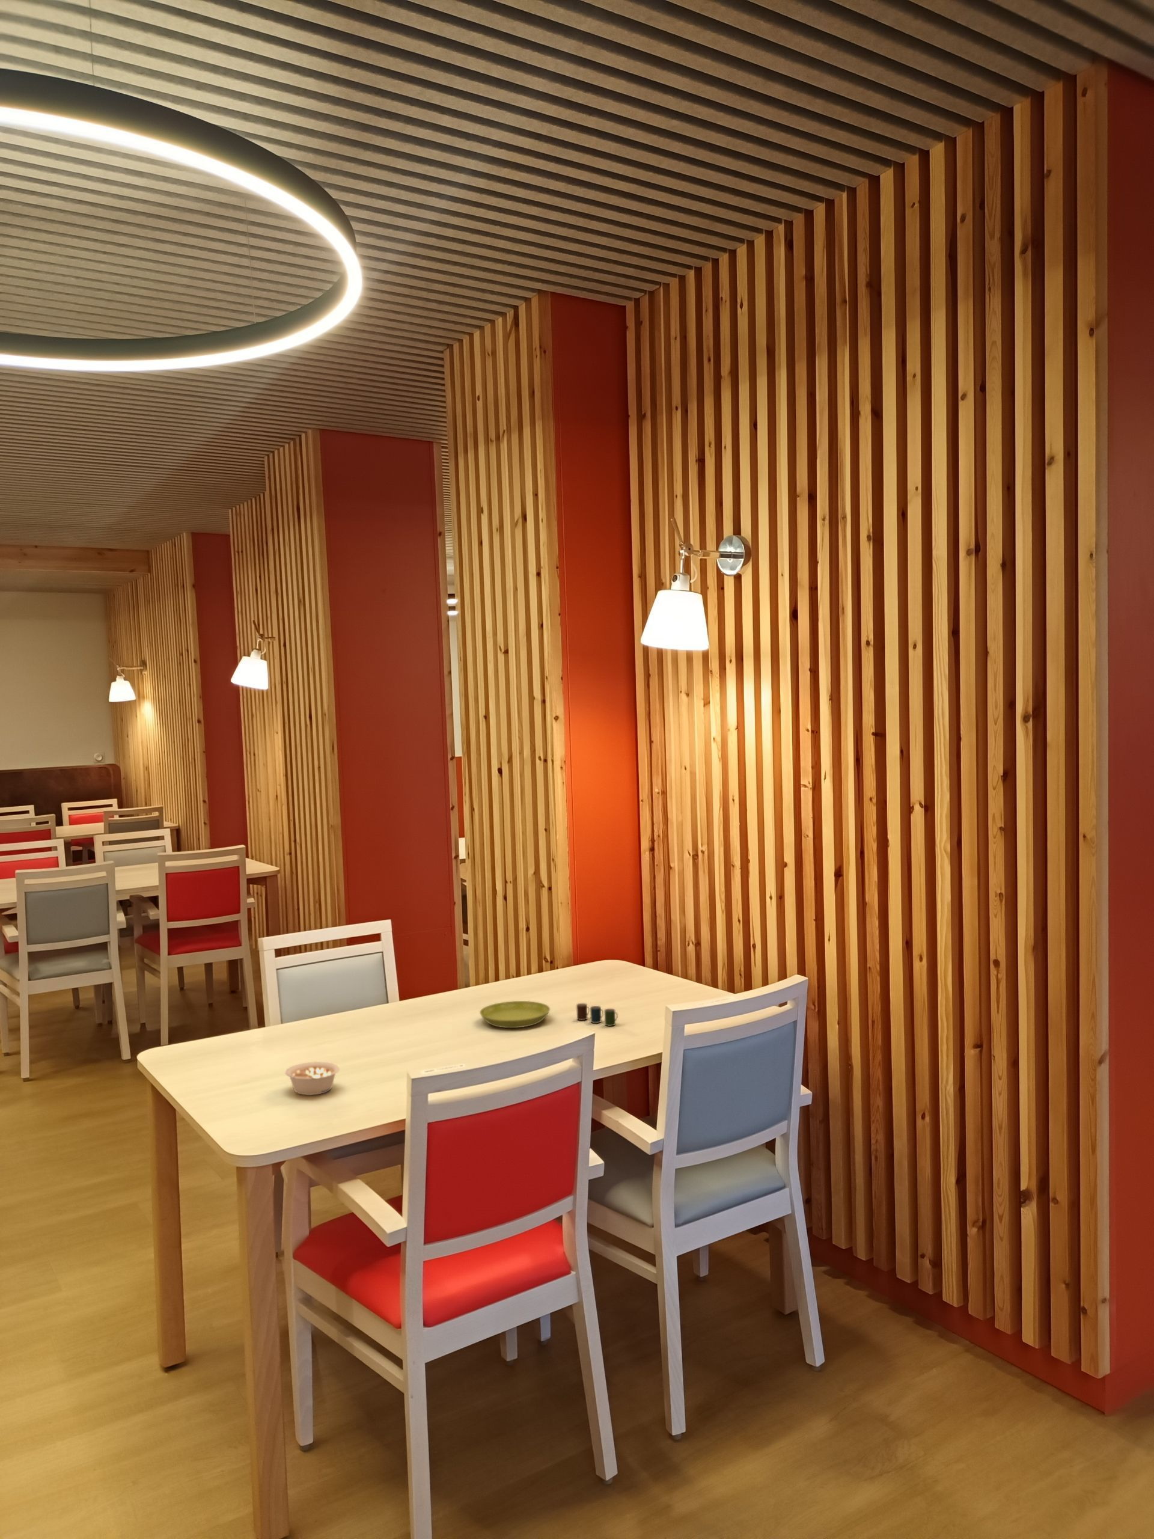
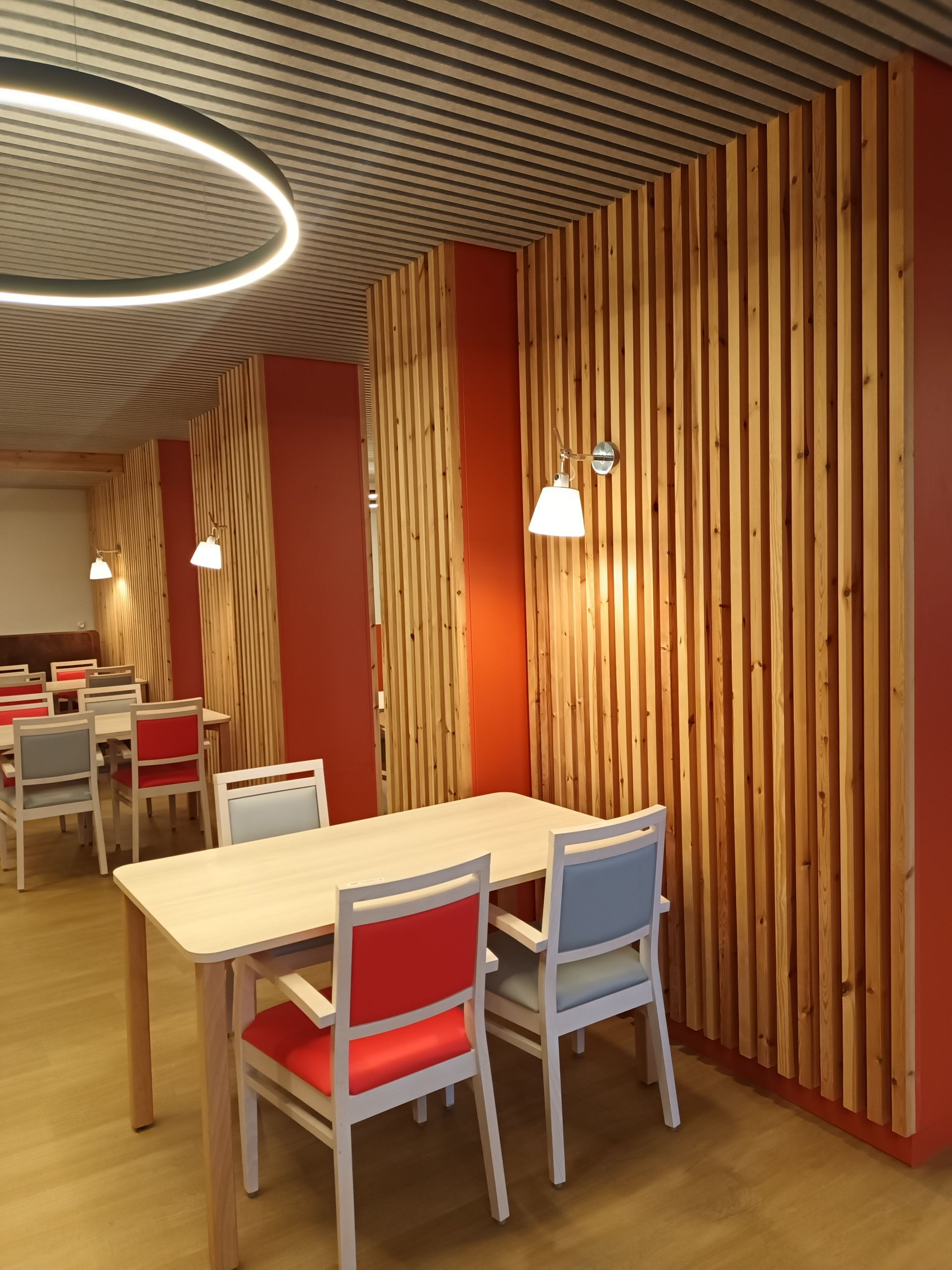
- legume [285,1062,341,1095]
- saucer [479,1001,550,1029]
- cup [576,1002,618,1026]
